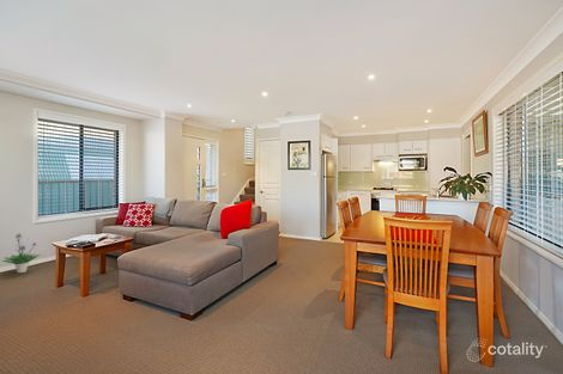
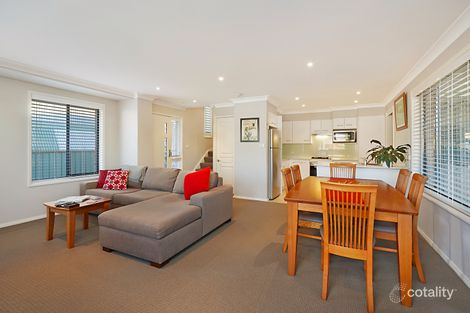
- potted plant [1,232,42,274]
